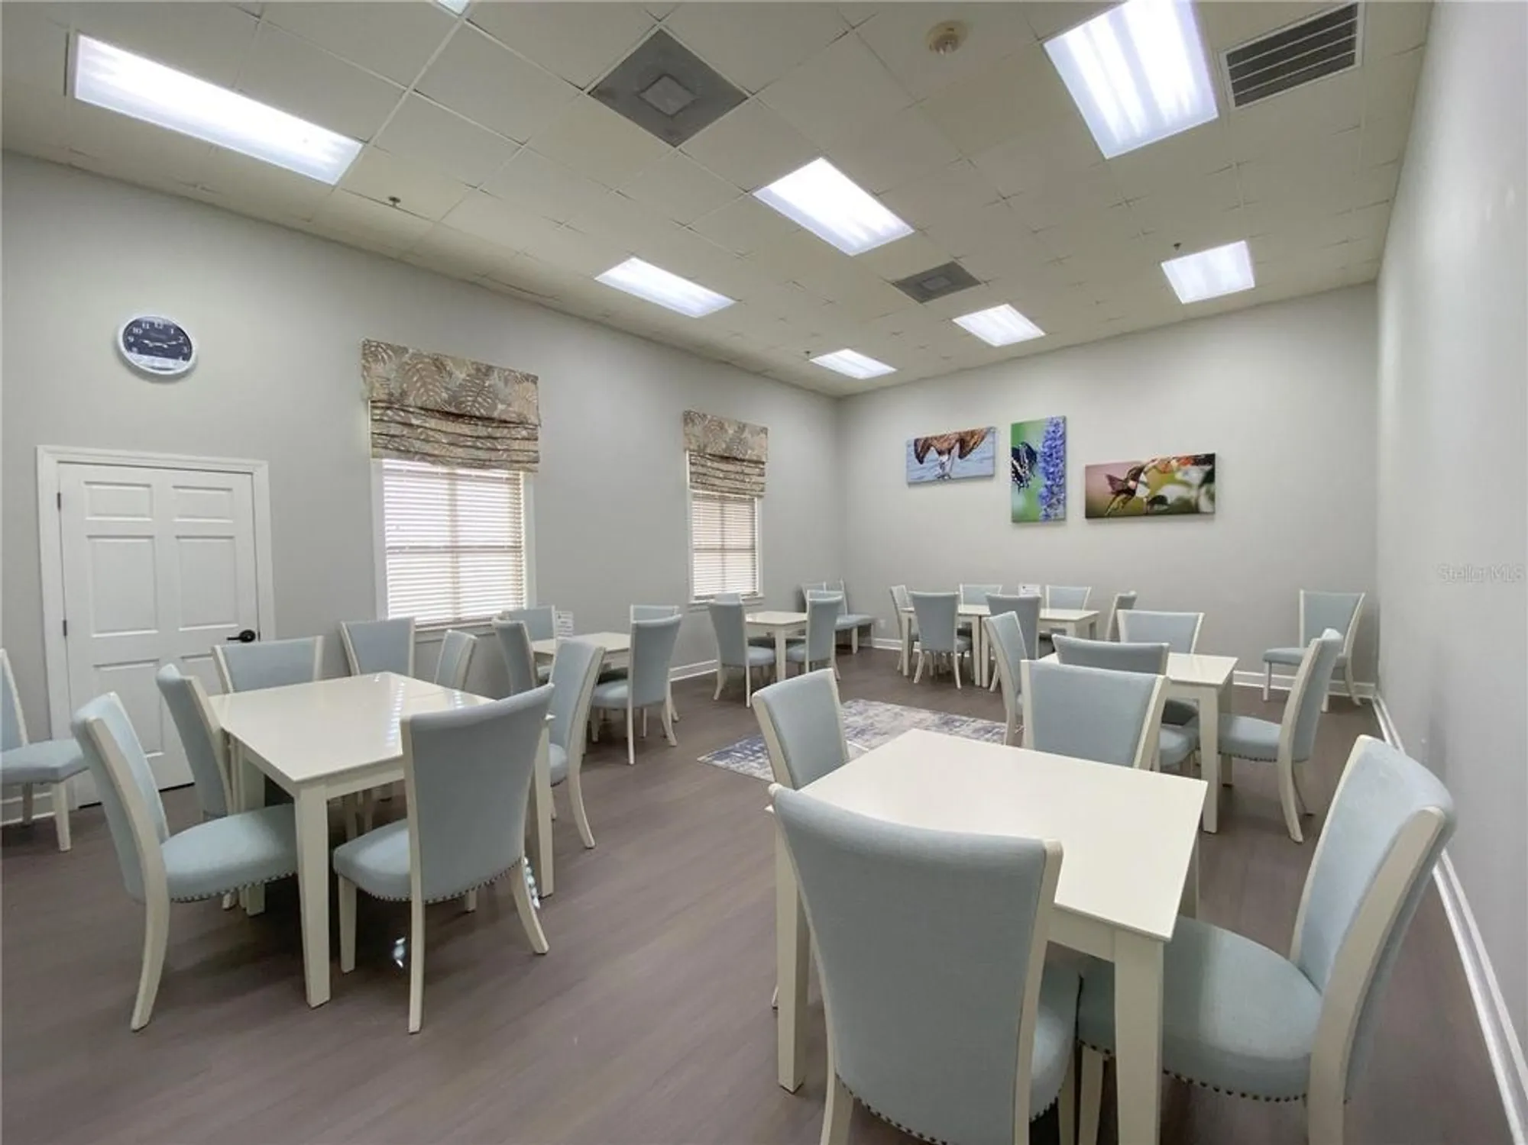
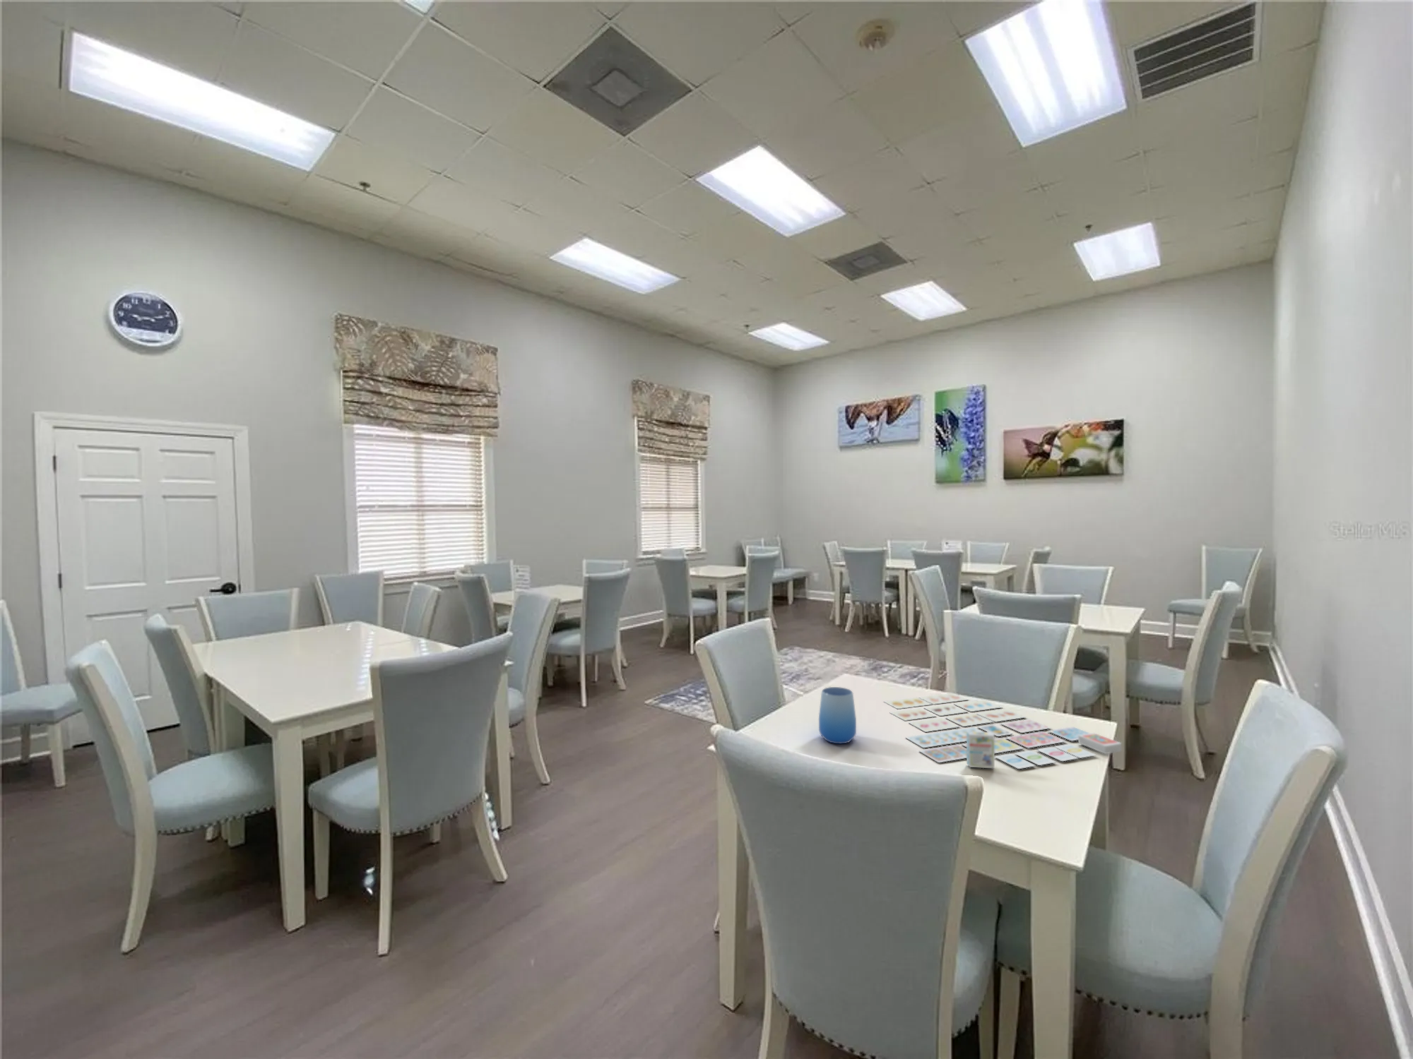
+ board game [883,693,1121,770]
+ cup [818,686,857,744]
